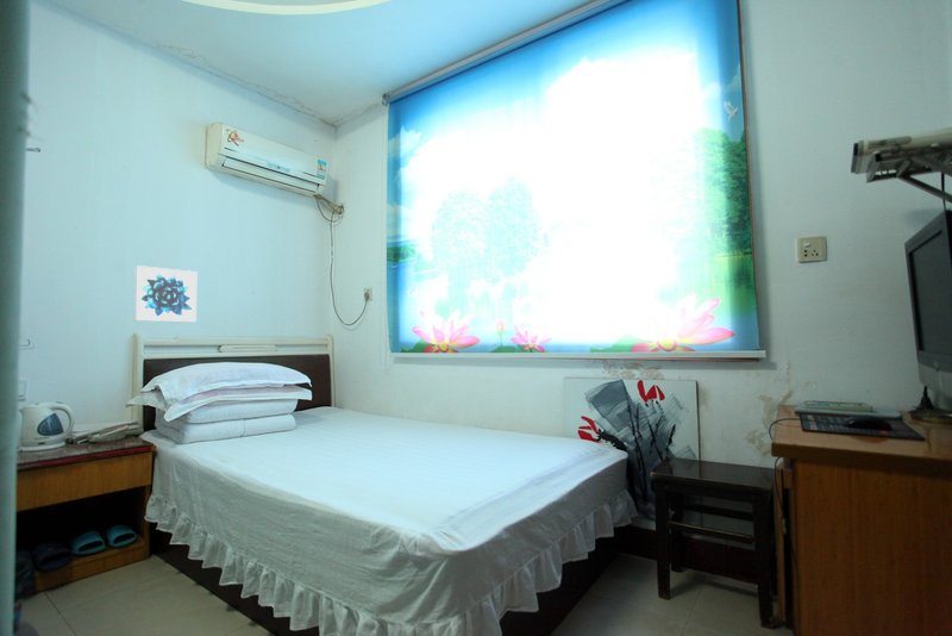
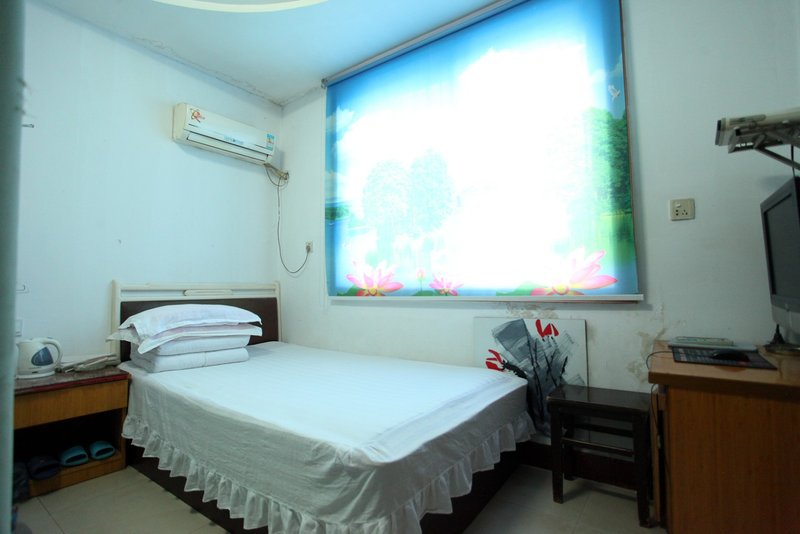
- wall art [133,264,198,323]
